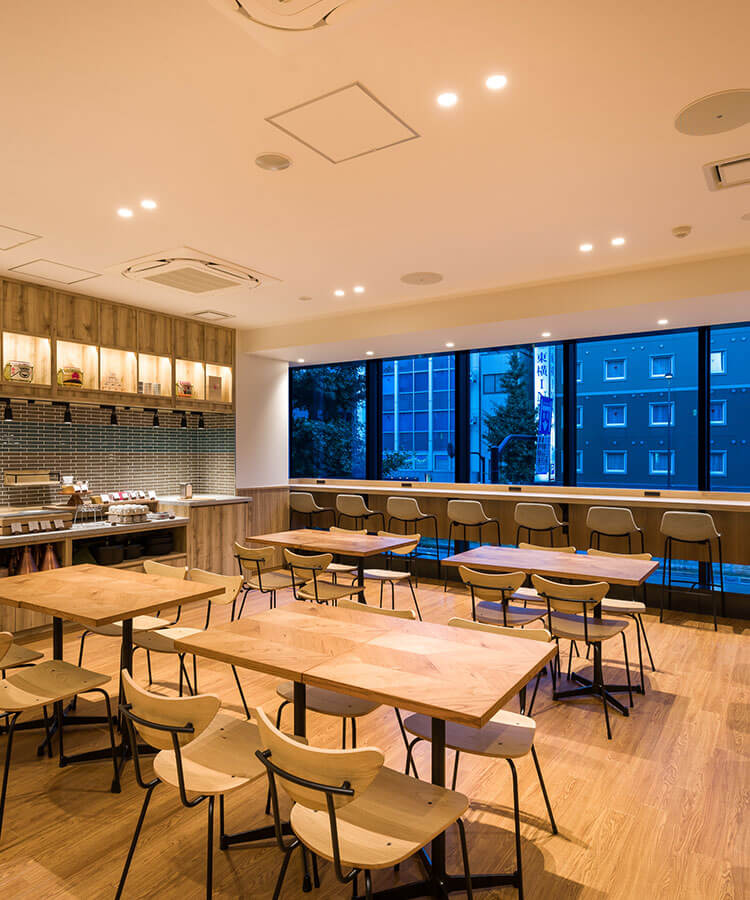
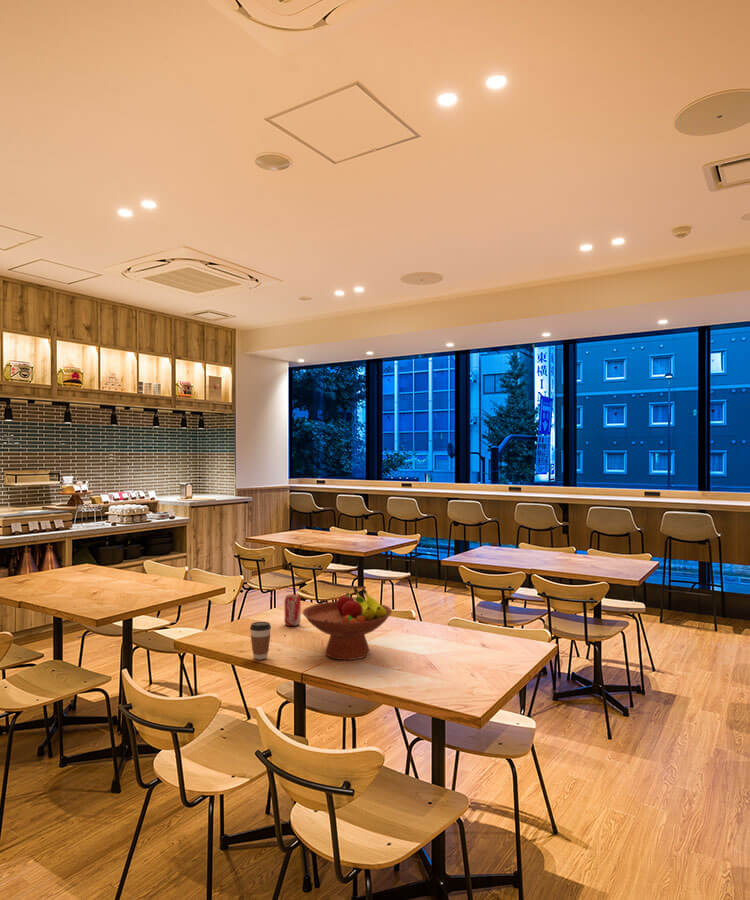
+ beverage can [283,593,302,627]
+ coffee cup [249,621,272,660]
+ fruit bowl [302,587,393,661]
